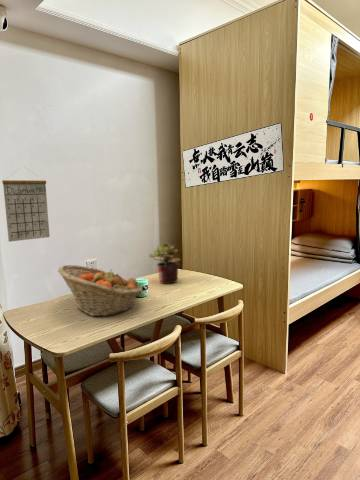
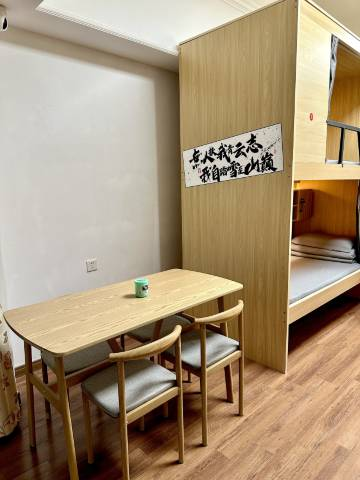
- potted plant [148,242,181,285]
- calendar [1,167,51,243]
- fruit basket [57,264,143,317]
